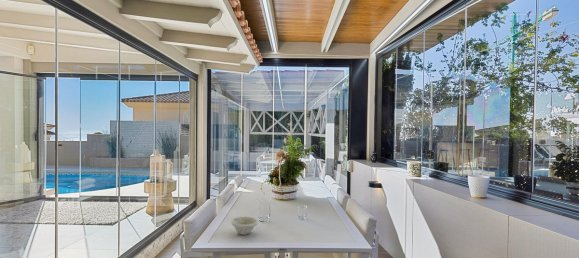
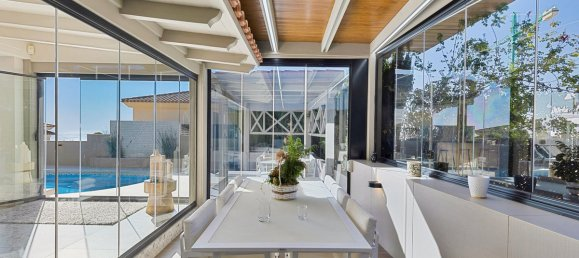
- bowl [230,216,259,236]
